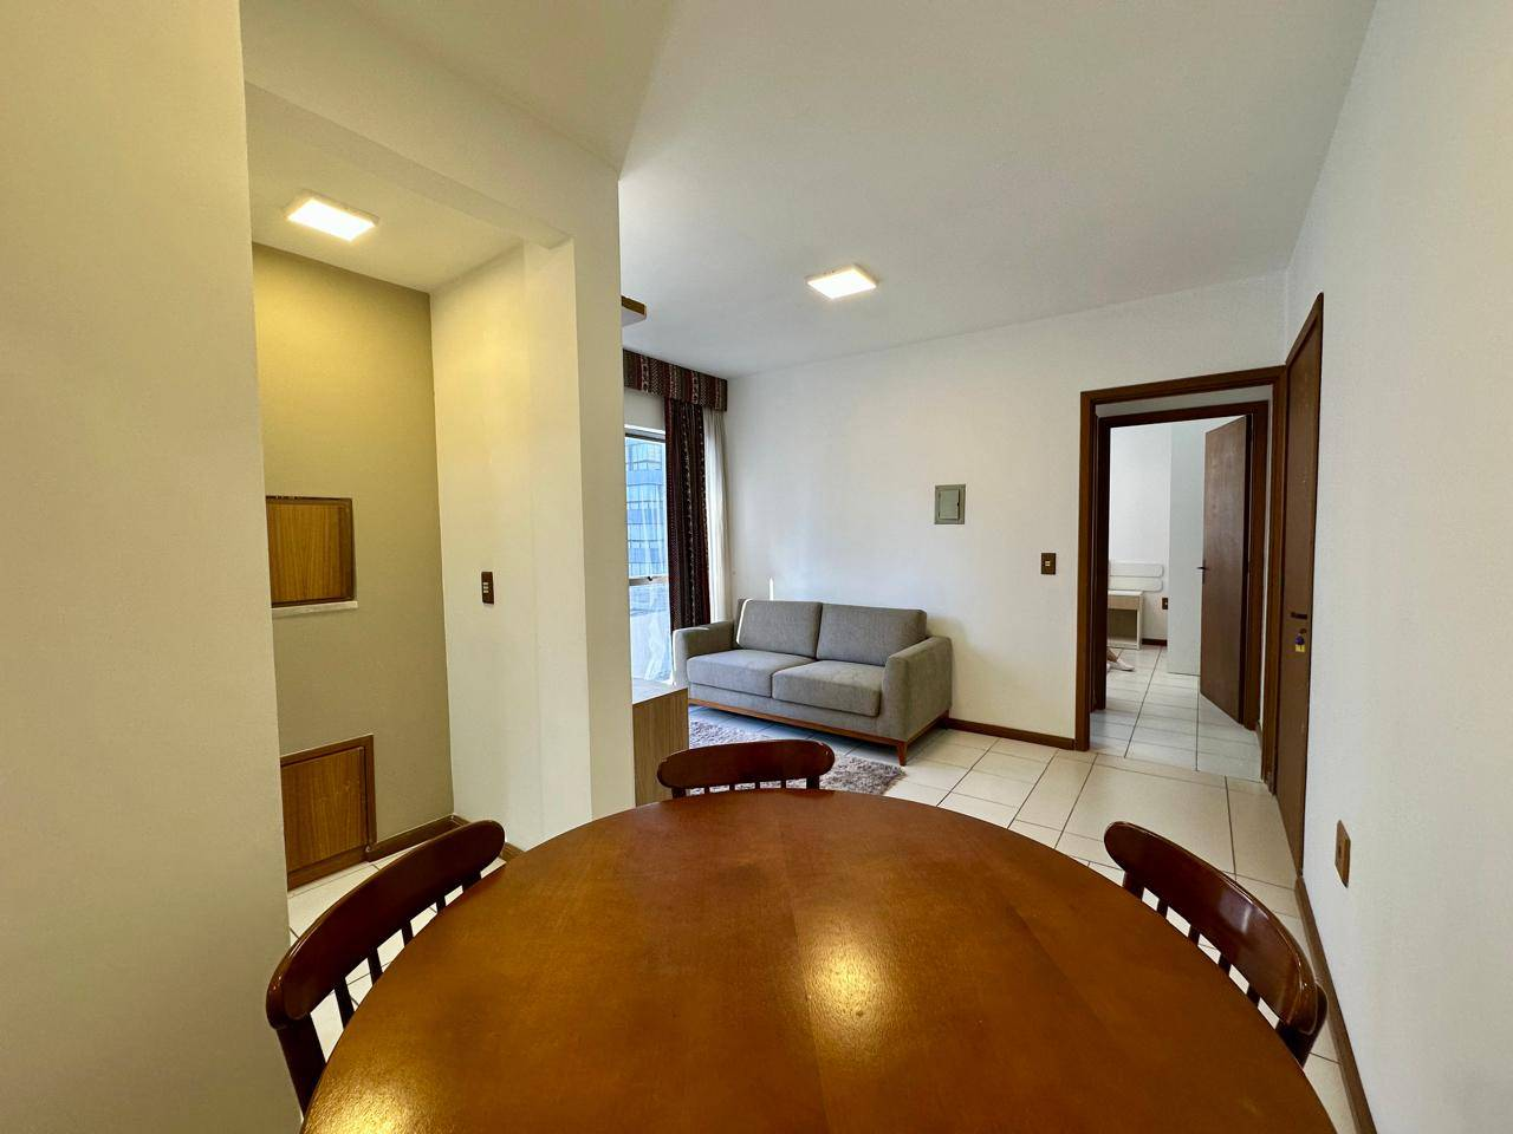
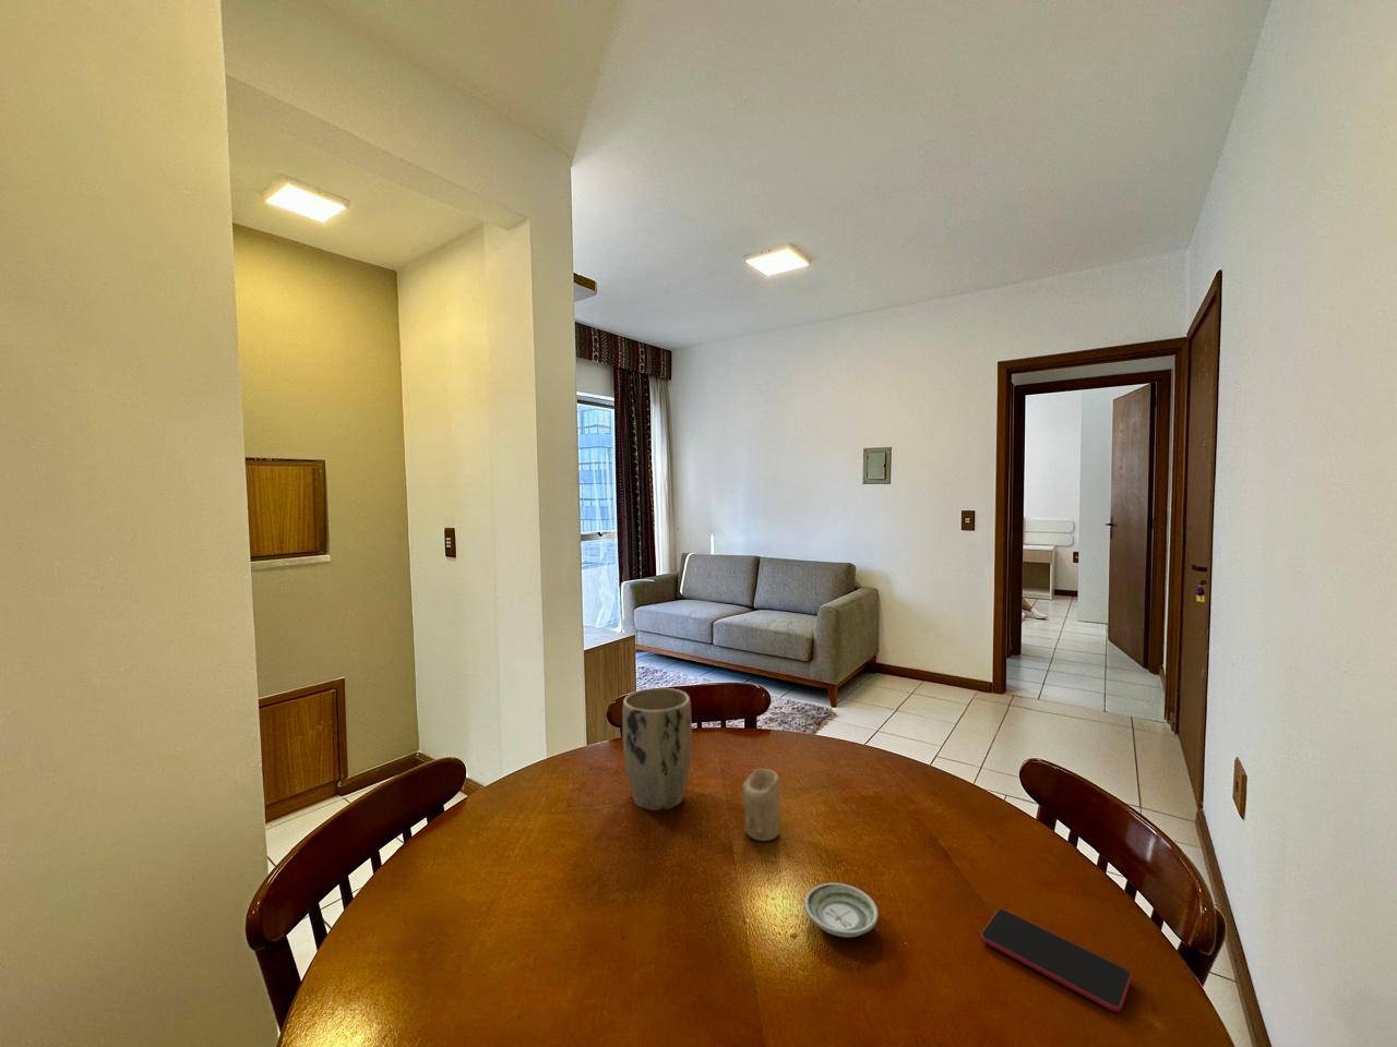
+ candle [741,768,780,842]
+ plant pot [622,687,693,812]
+ smartphone [980,908,1133,1012]
+ saucer [803,882,880,938]
